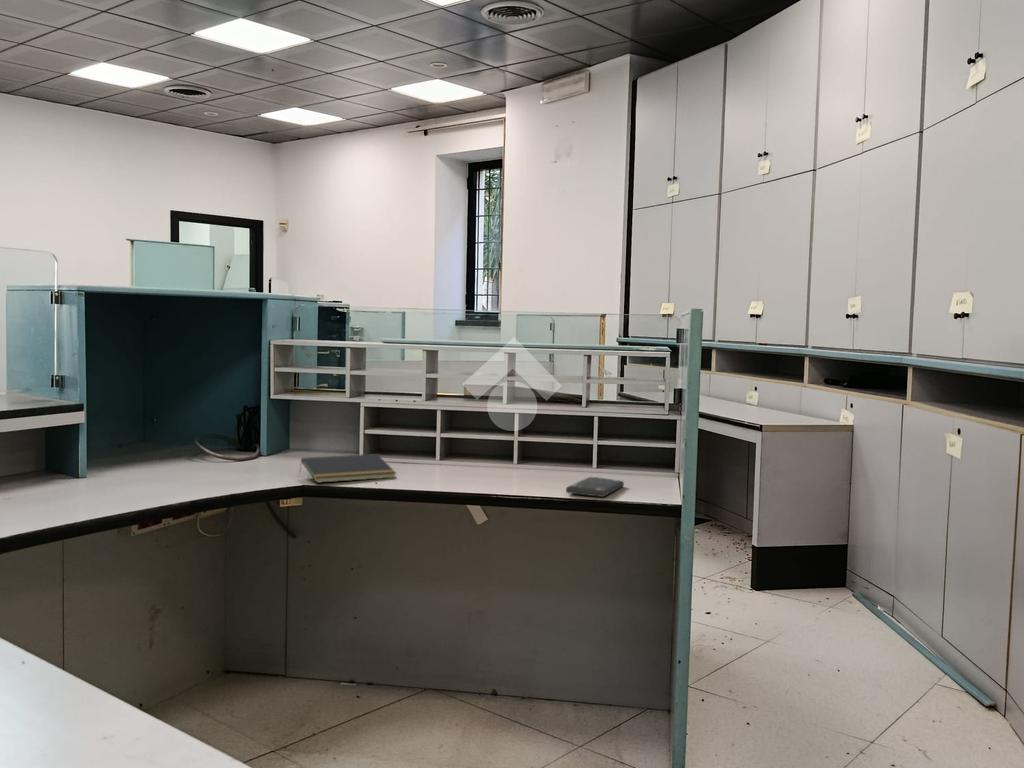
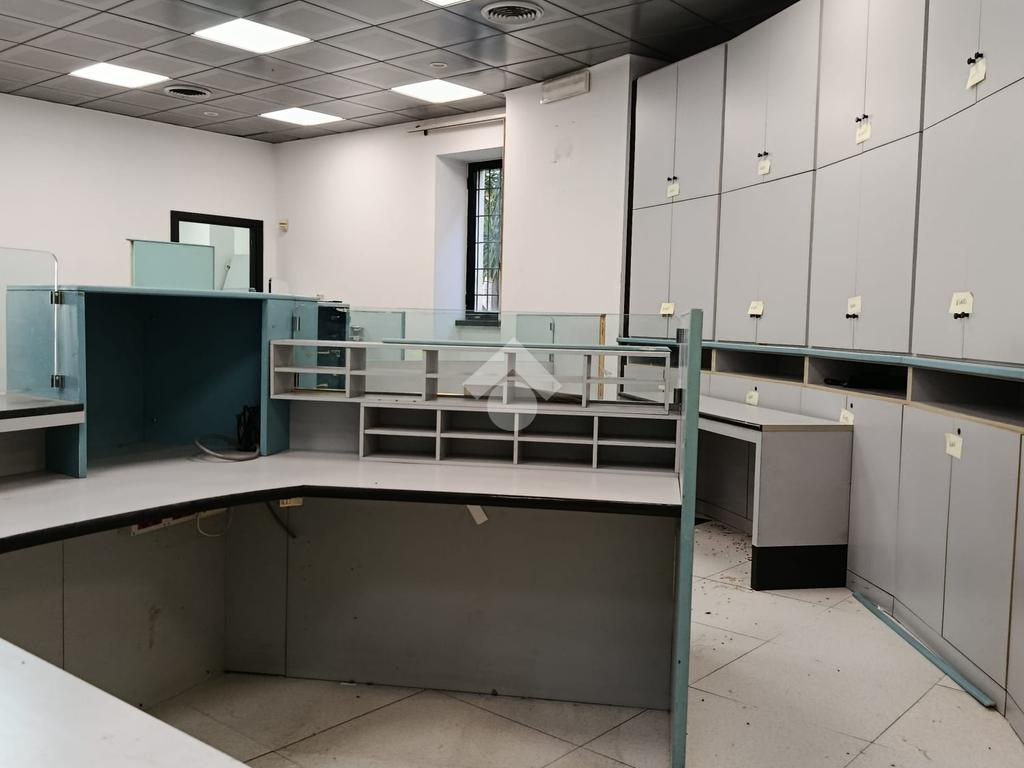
- notepad [298,453,397,484]
- calculator [565,476,625,498]
